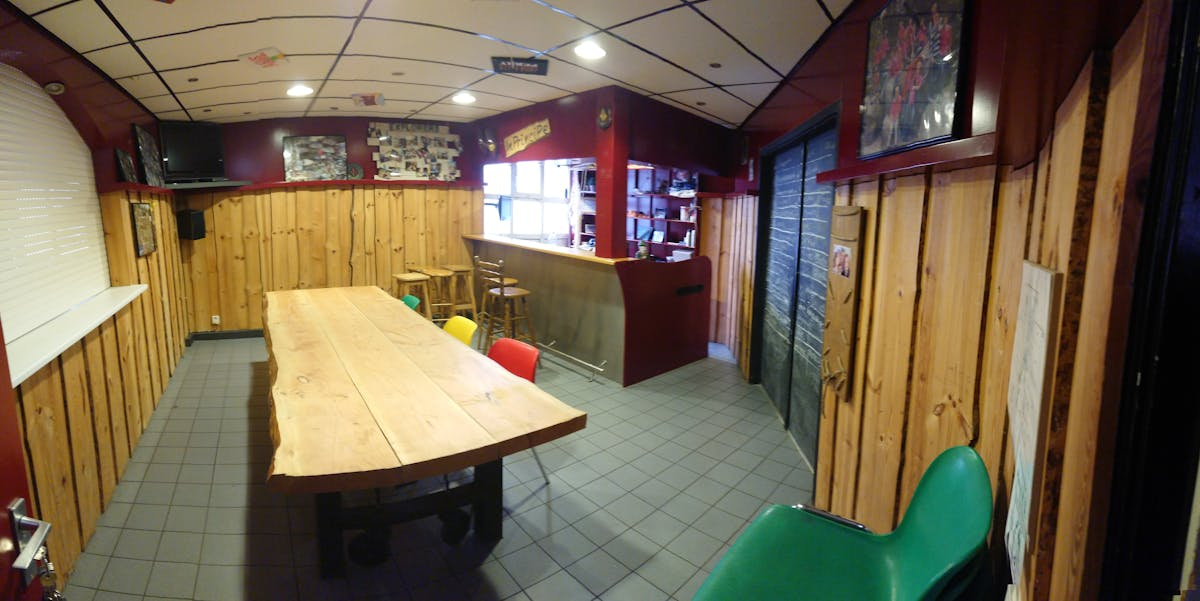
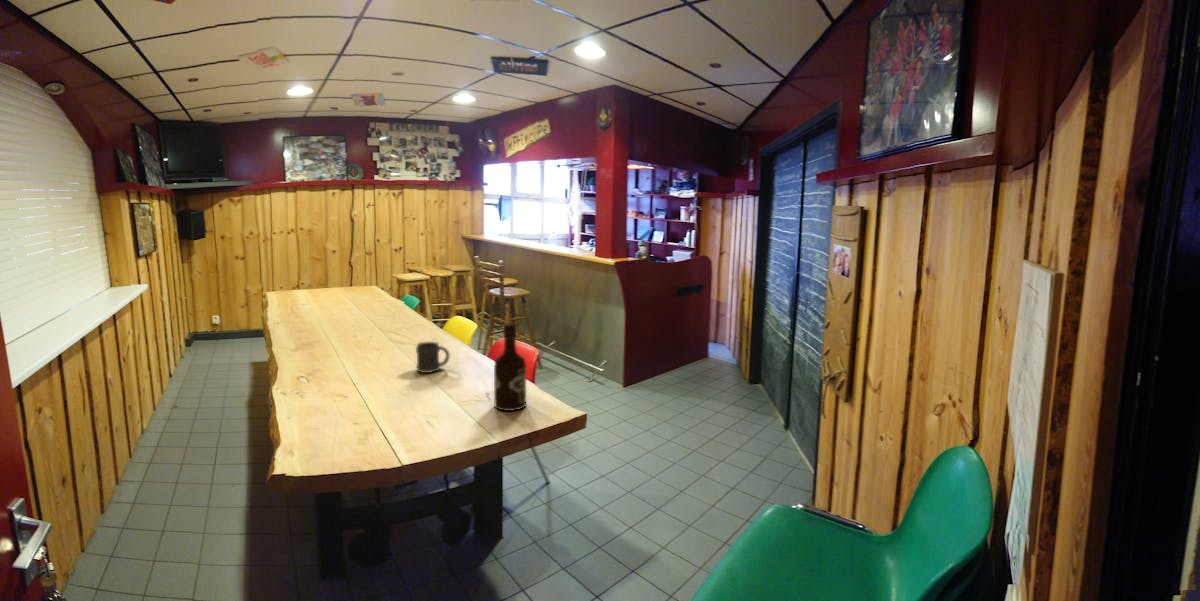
+ alcohol [493,322,527,412]
+ beer mug [415,341,451,374]
